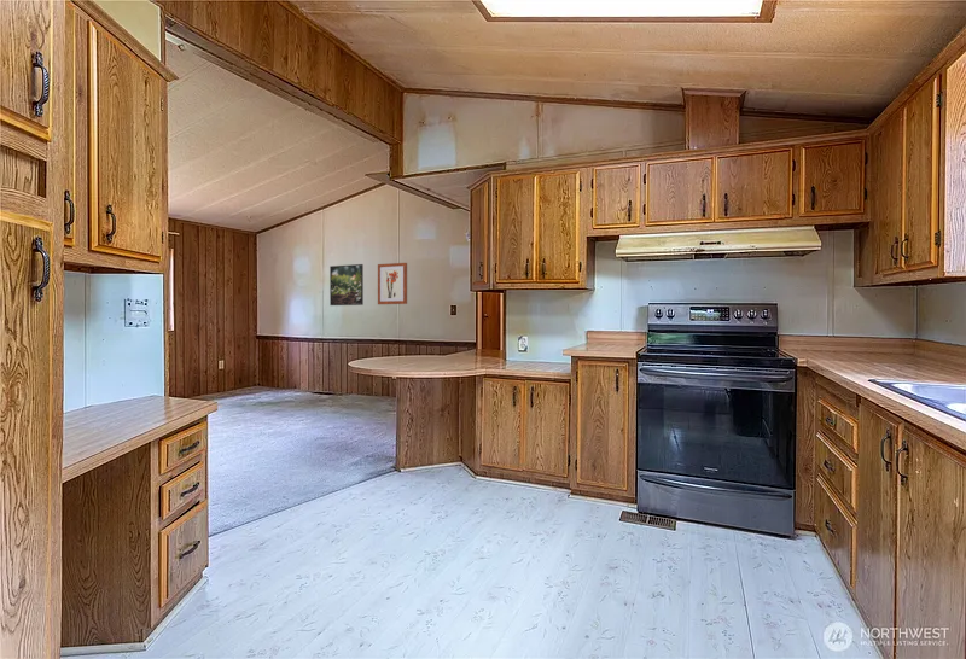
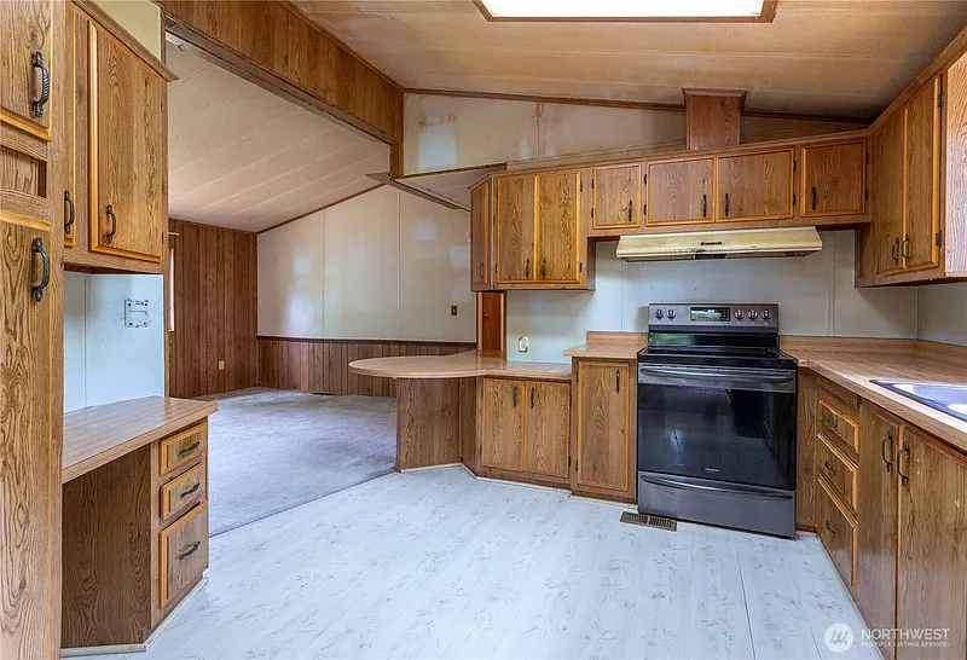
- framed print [328,263,365,307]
- wall art [377,262,408,305]
